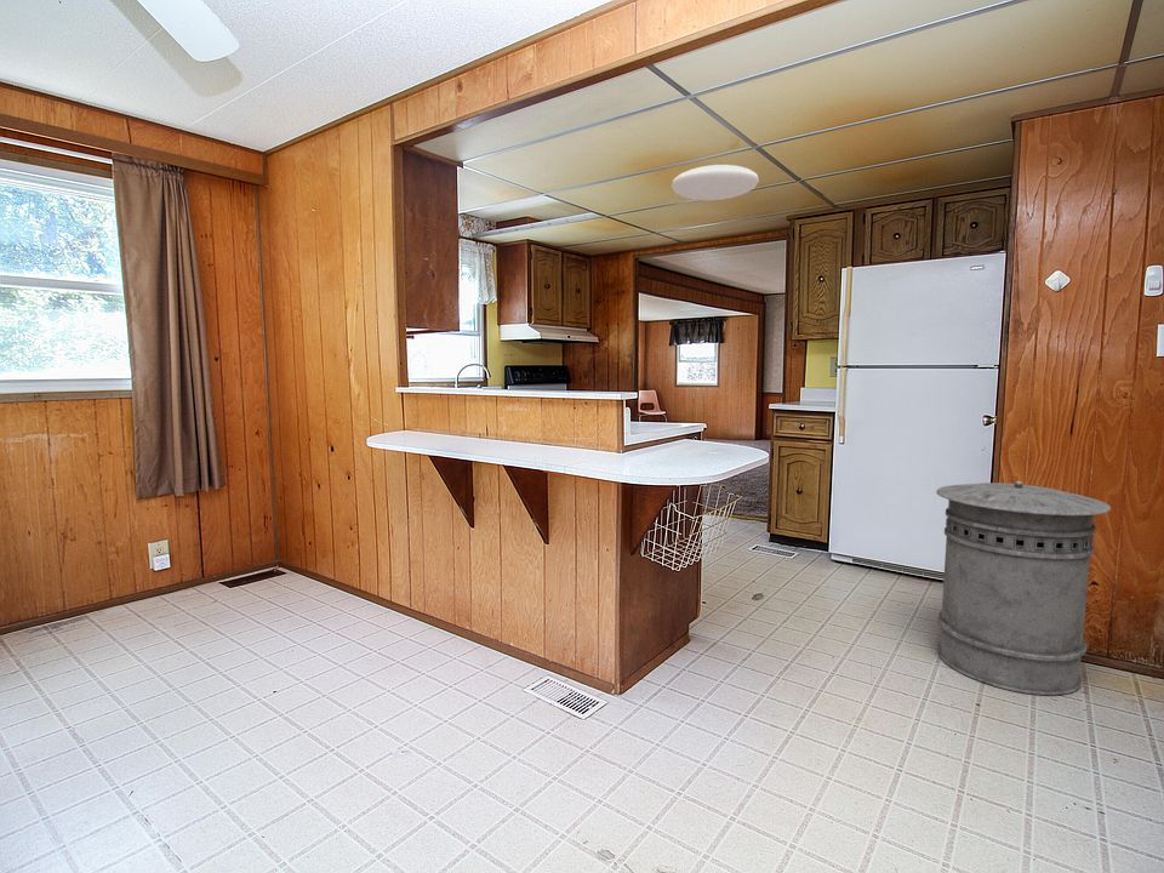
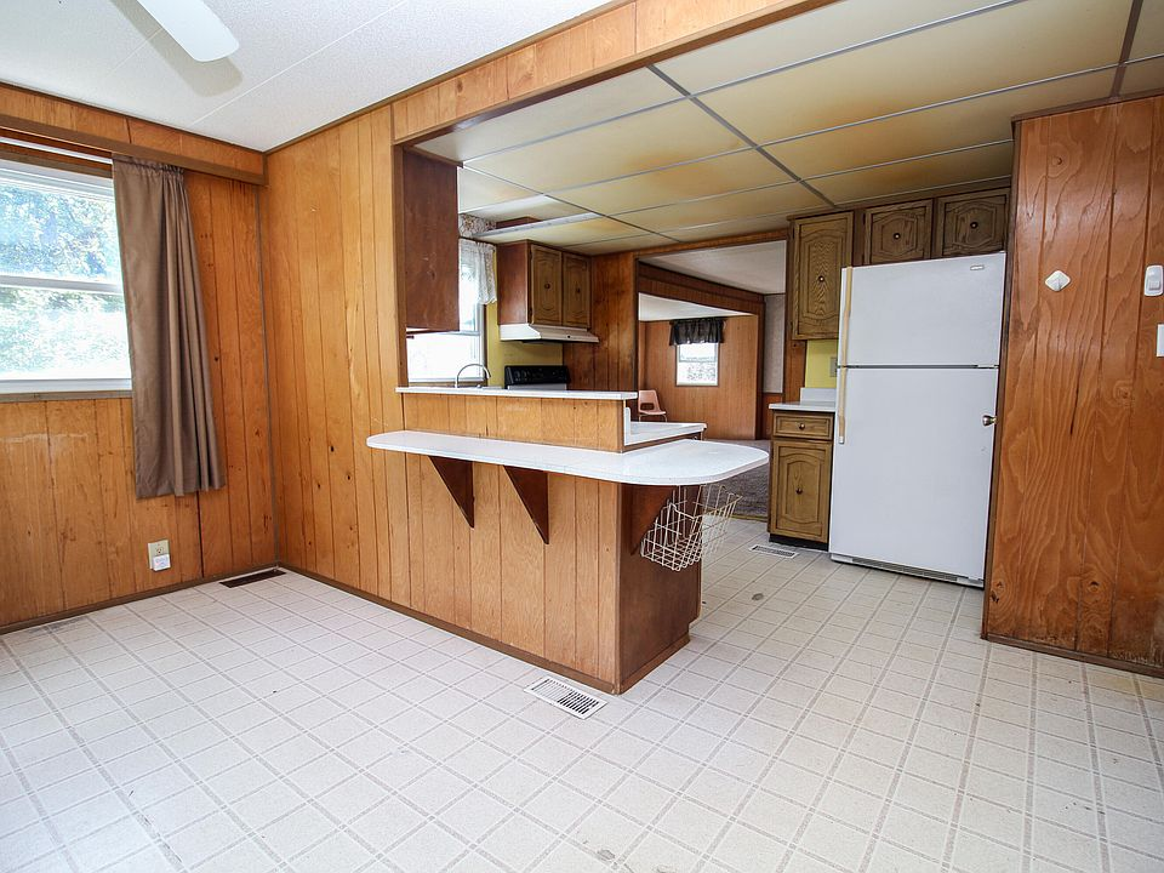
- ceiling light [671,164,760,201]
- trash can [935,480,1112,696]
